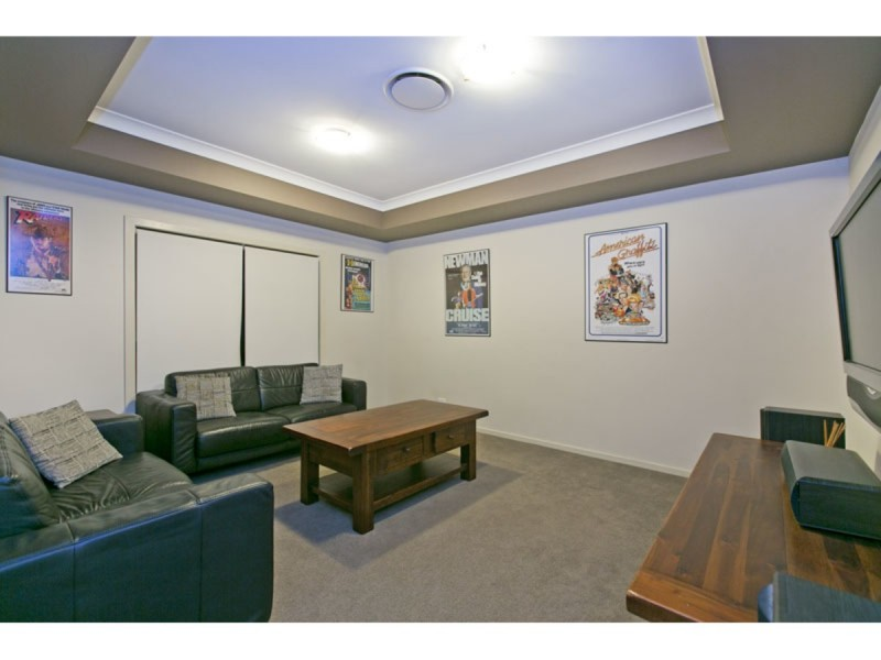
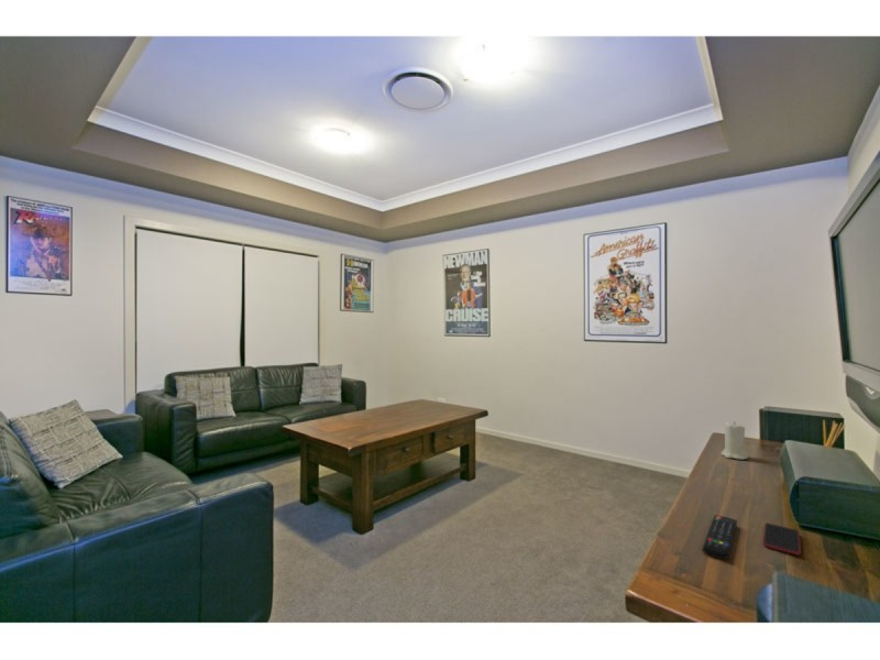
+ smartphone [762,521,802,557]
+ candle [721,420,749,460]
+ remote control [702,514,738,560]
